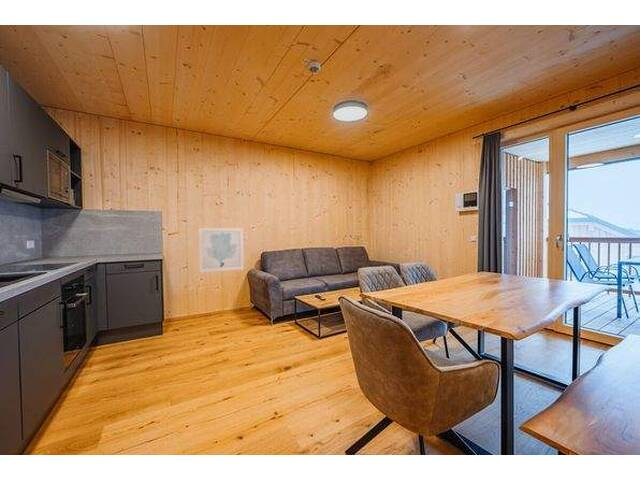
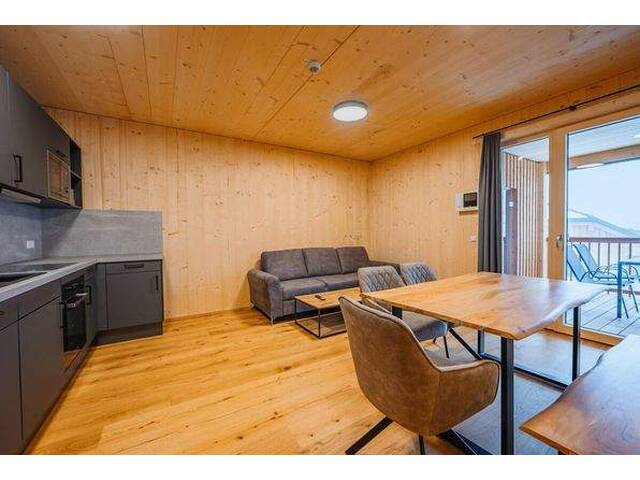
- wall art [198,227,244,273]
